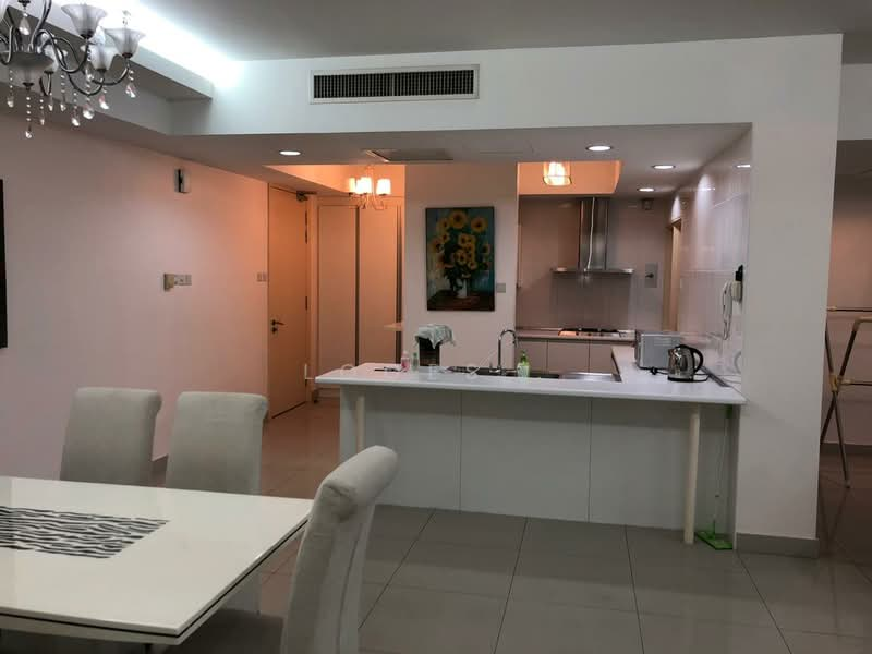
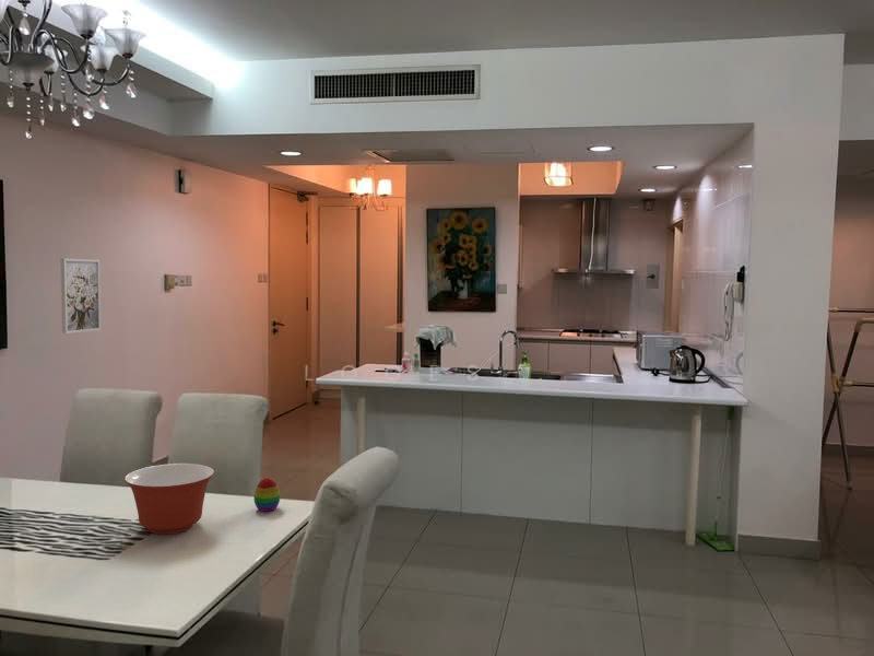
+ wall art [59,257,102,335]
+ mixing bowl [123,462,215,535]
+ decorative egg [252,477,281,513]
